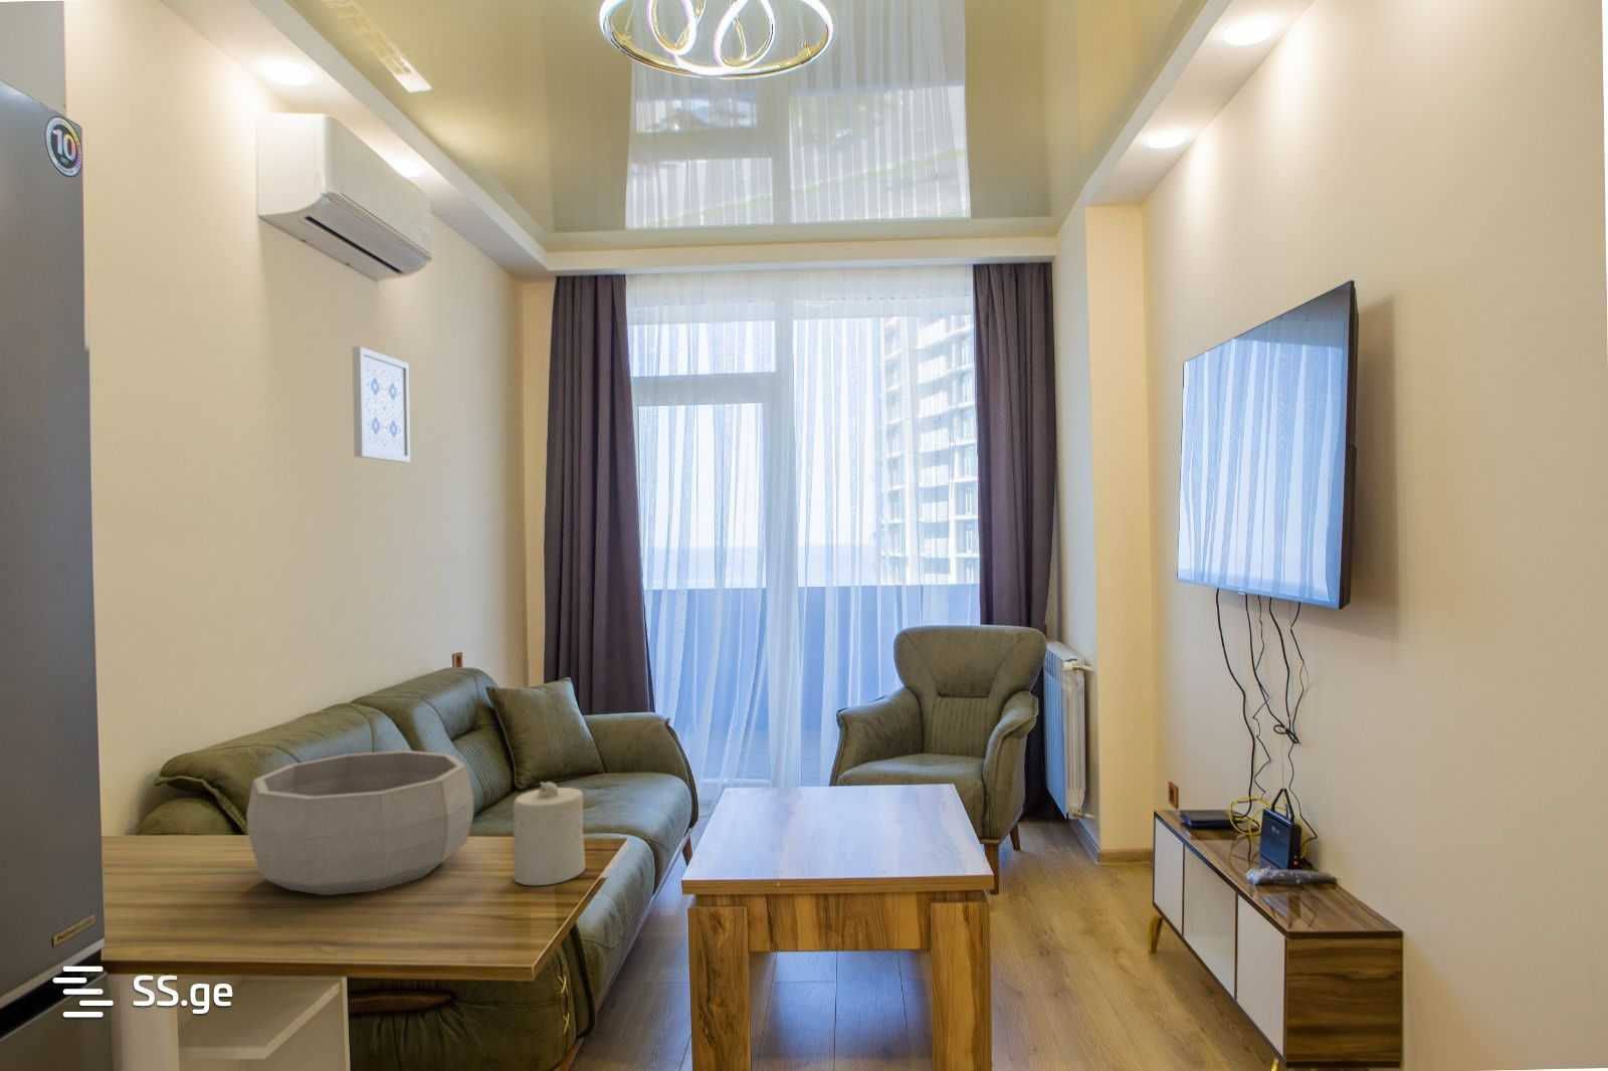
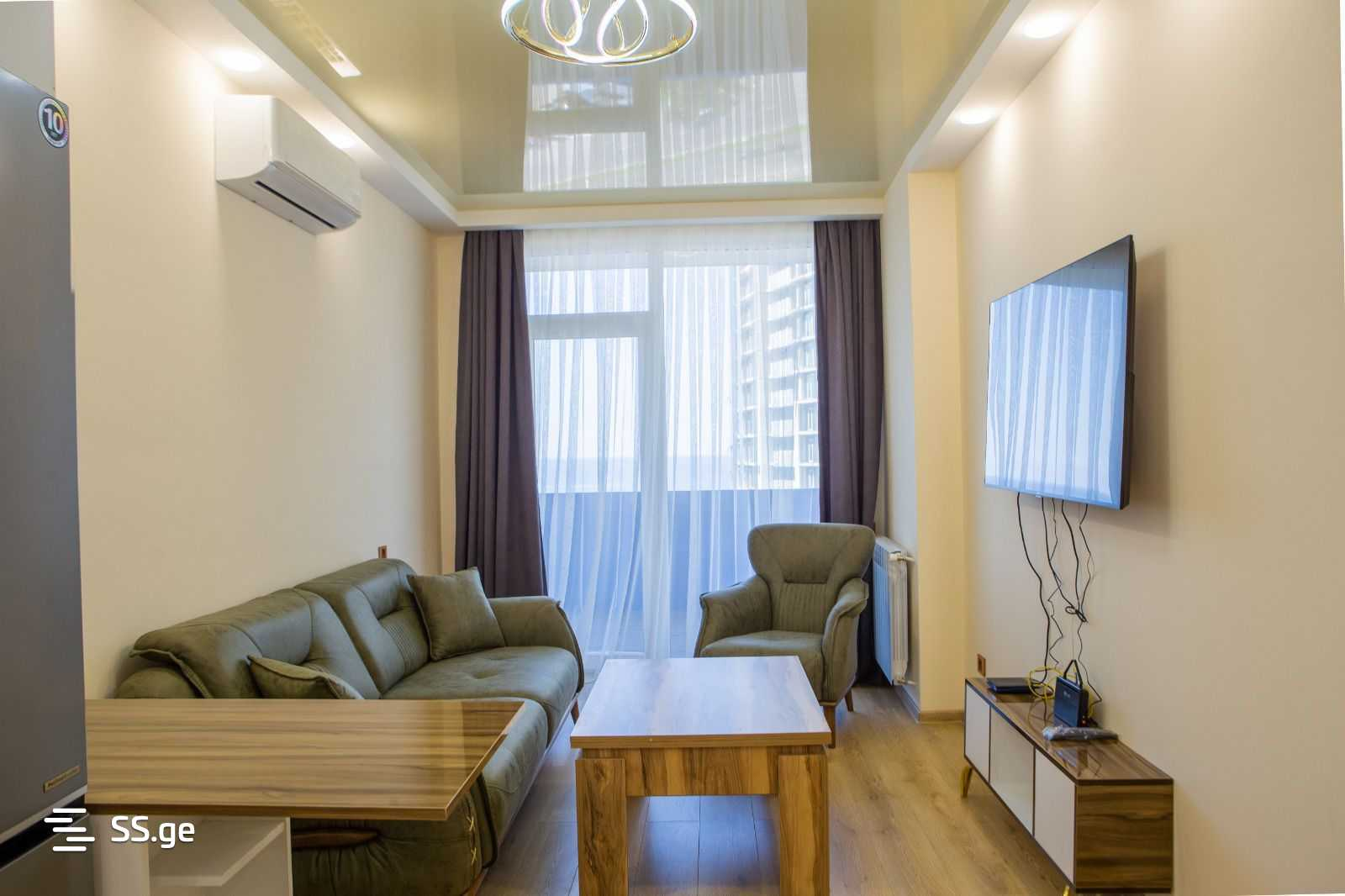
- candle [513,781,587,886]
- decorative bowl [245,749,476,896]
- wall art [350,345,411,463]
